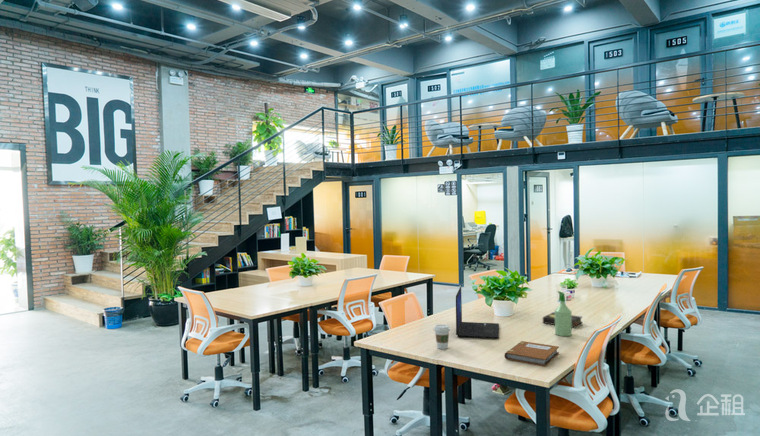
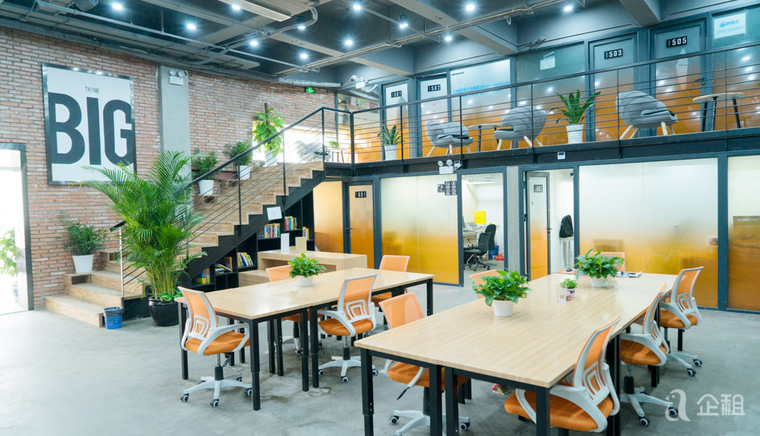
- spray bottle [554,290,573,337]
- laptop [455,286,500,340]
- hardback book [542,311,583,329]
- notebook [504,340,560,367]
- coffee cup [433,323,451,350]
